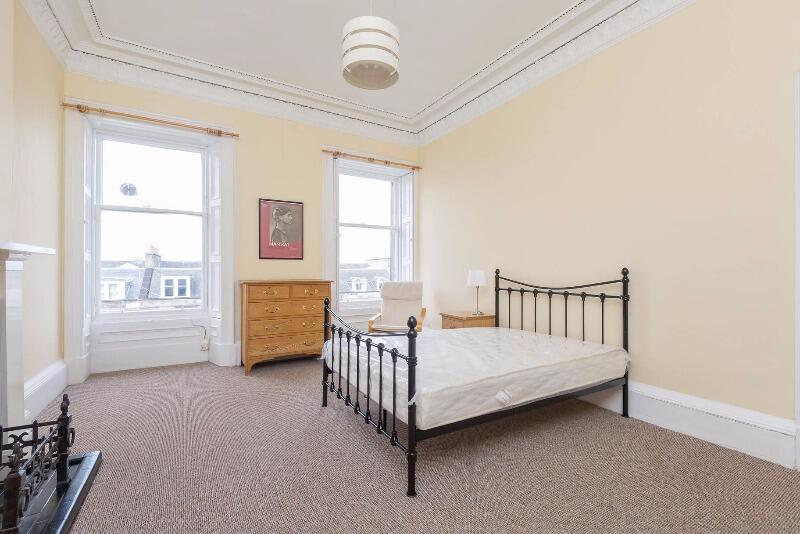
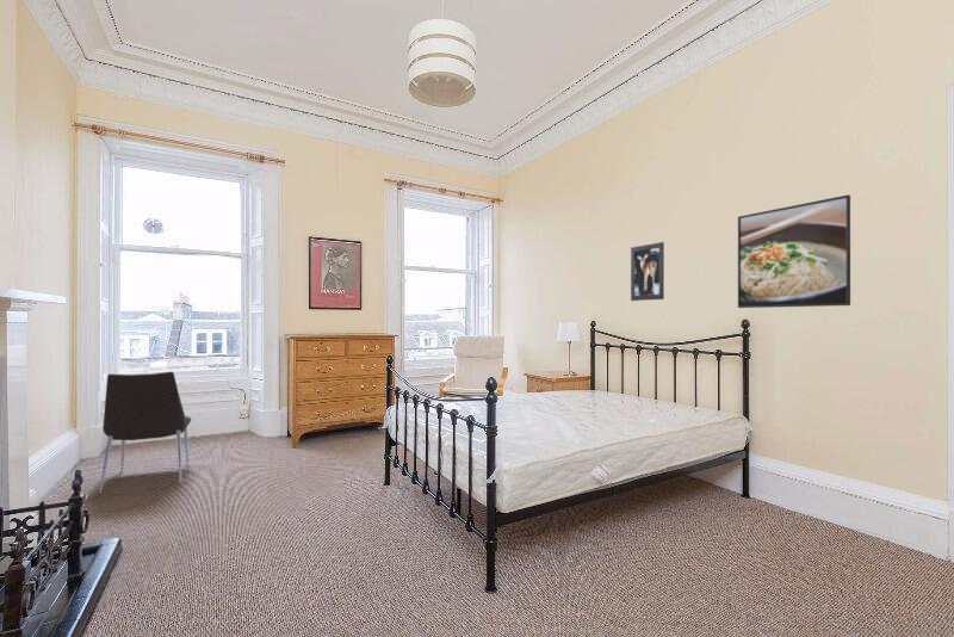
+ chair [98,371,192,494]
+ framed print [737,193,851,309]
+ wall art [630,241,665,302]
